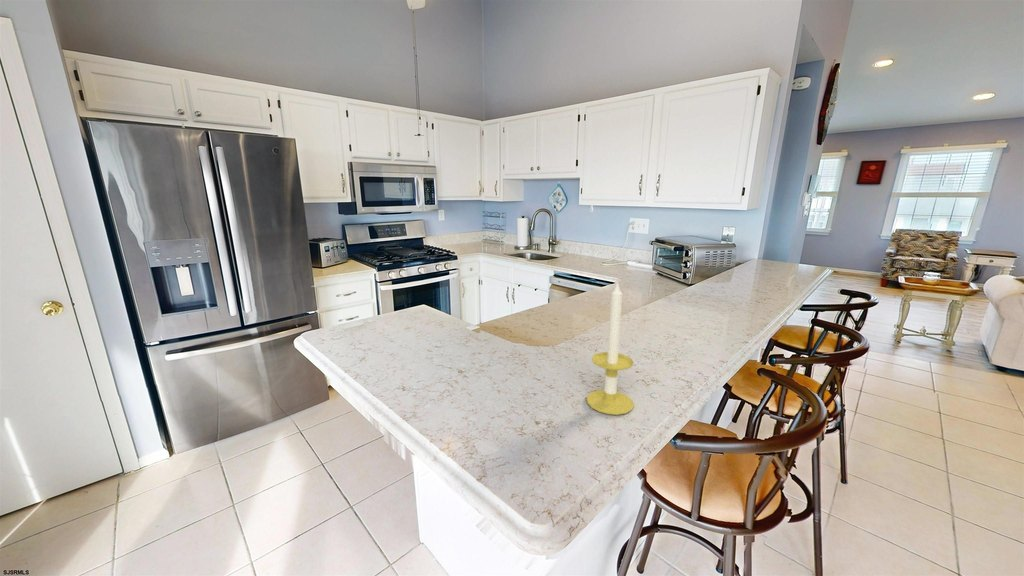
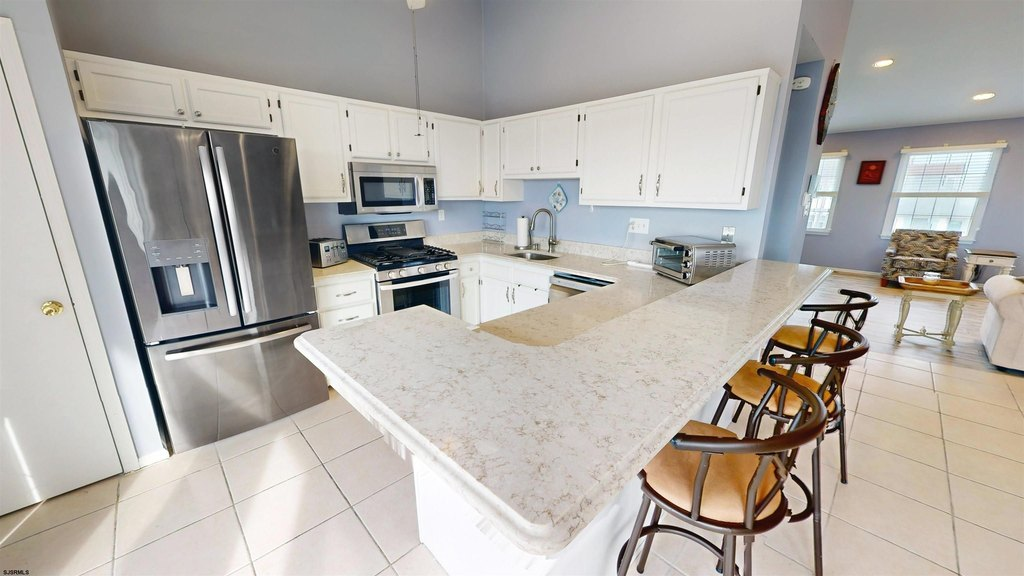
- candle [585,280,635,416]
